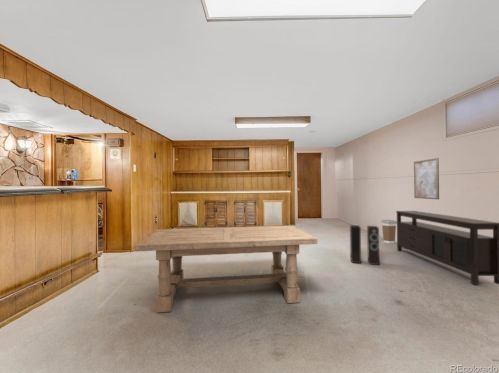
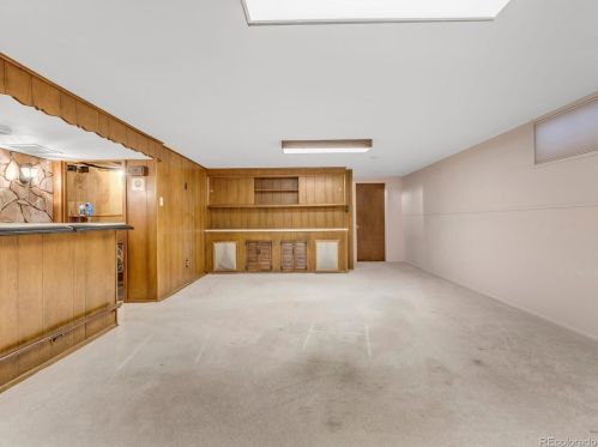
- wall art [413,157,440,201]
- speaker [349,224,380,266]
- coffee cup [380,219,397,244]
- dining table [134,225,319,314]
- media console [395,210,499,286]
